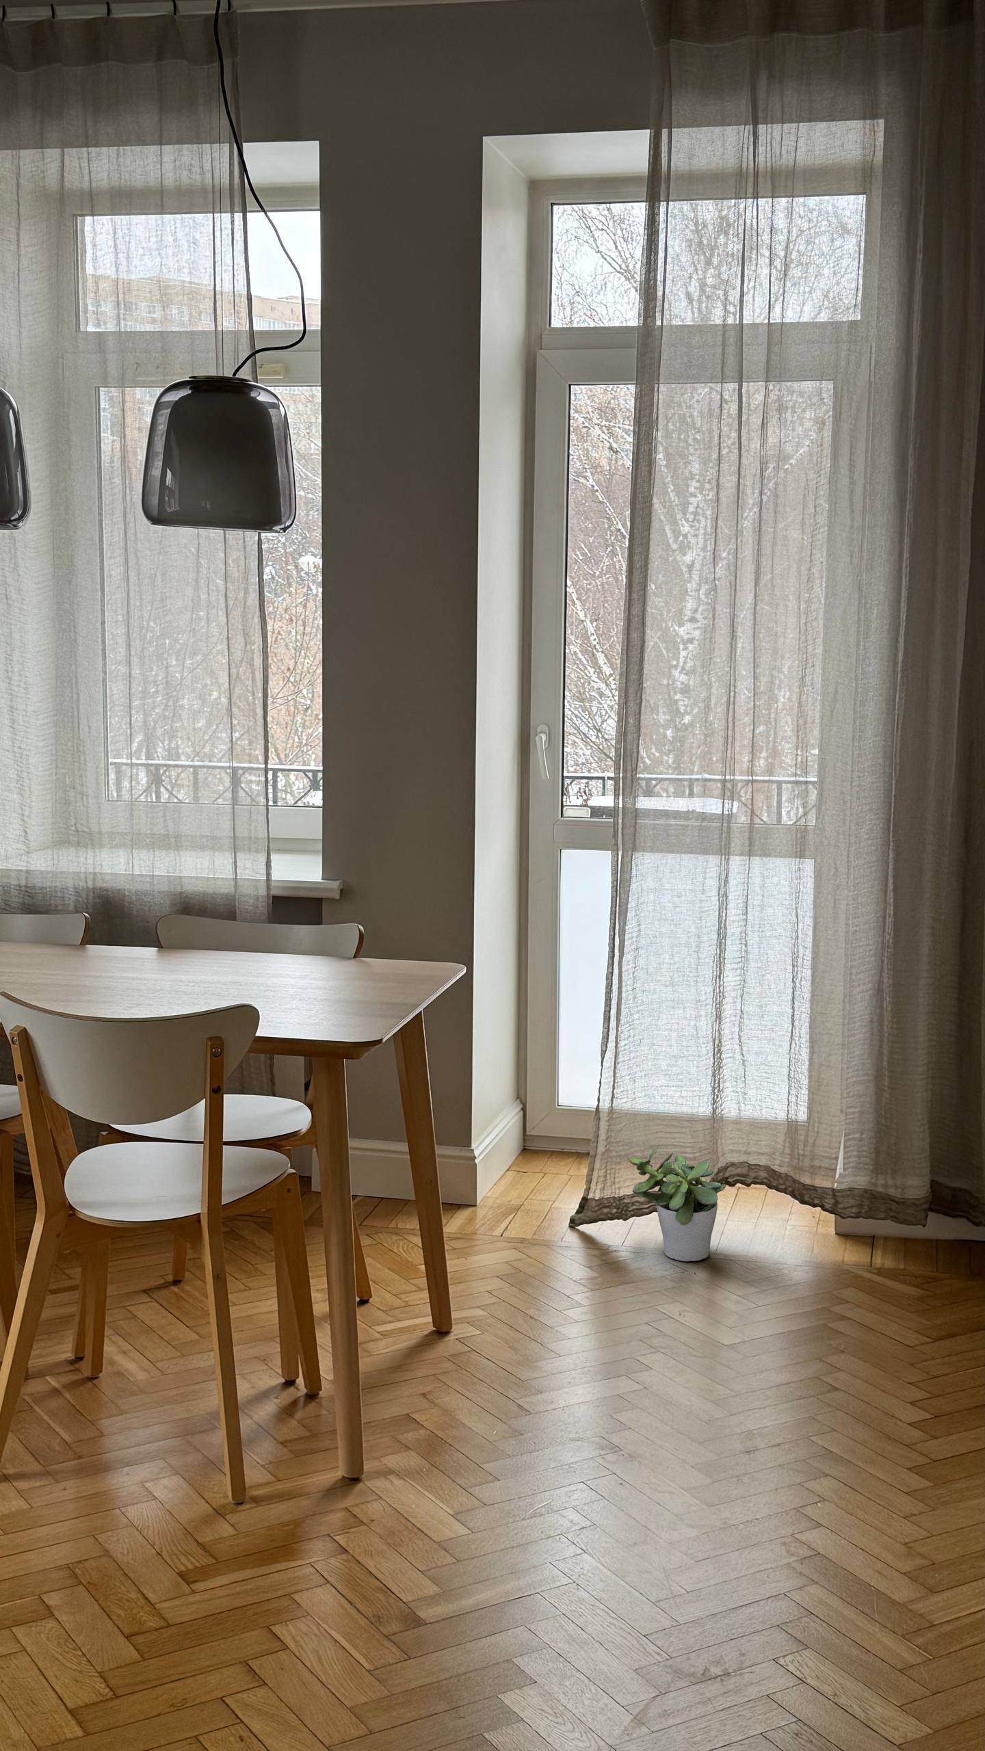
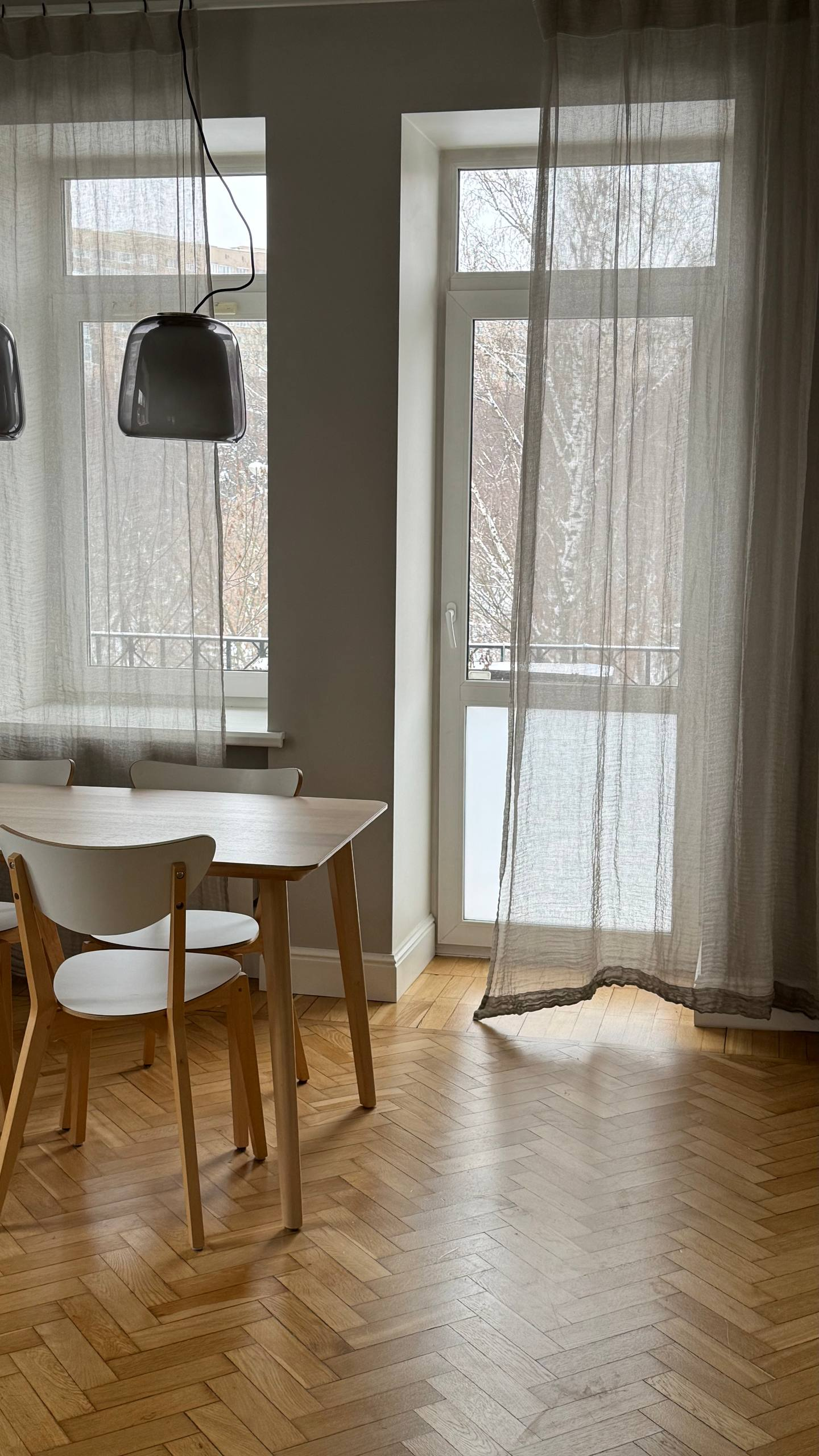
- potted plant [629,1146,726,1262]
